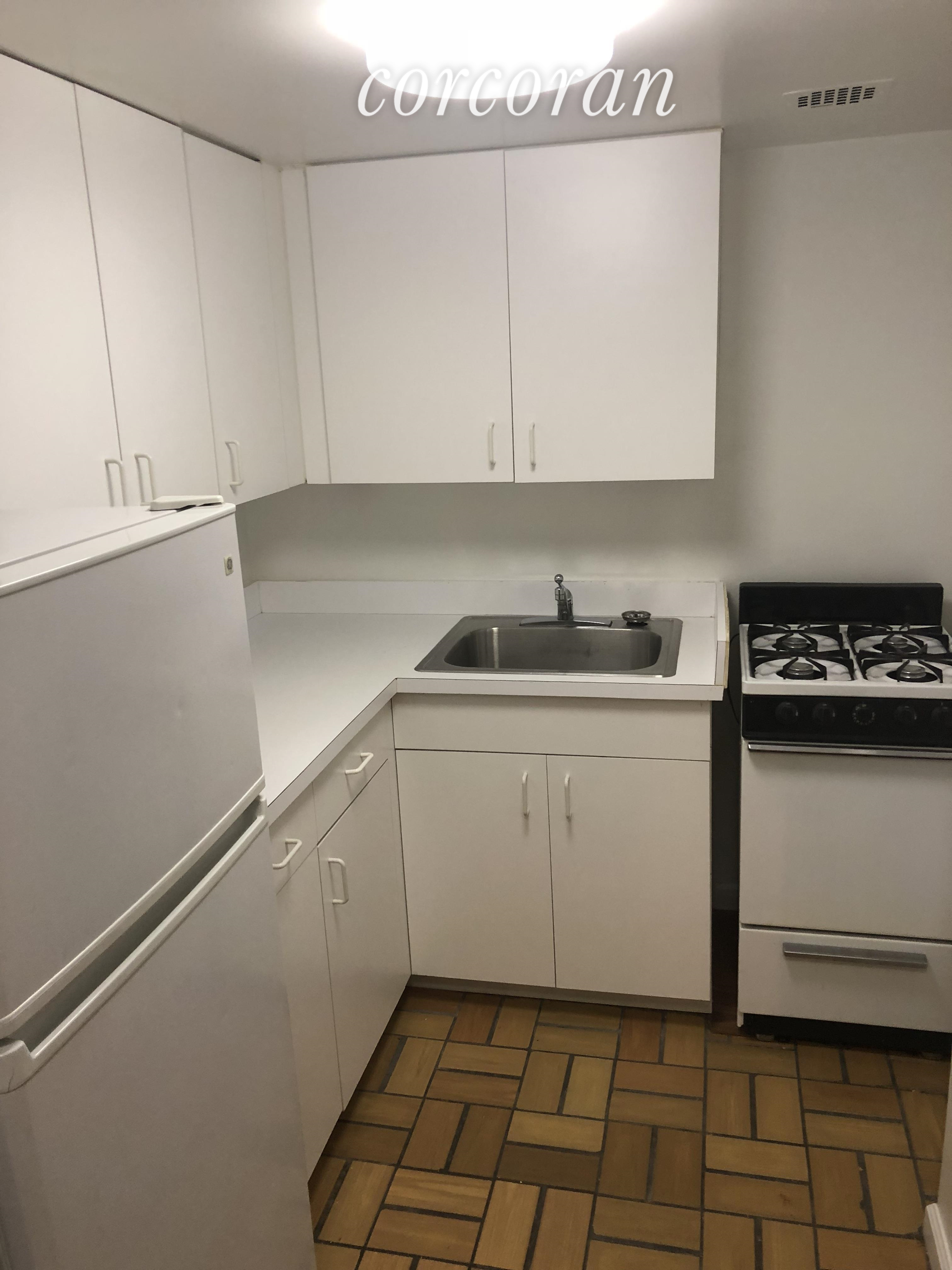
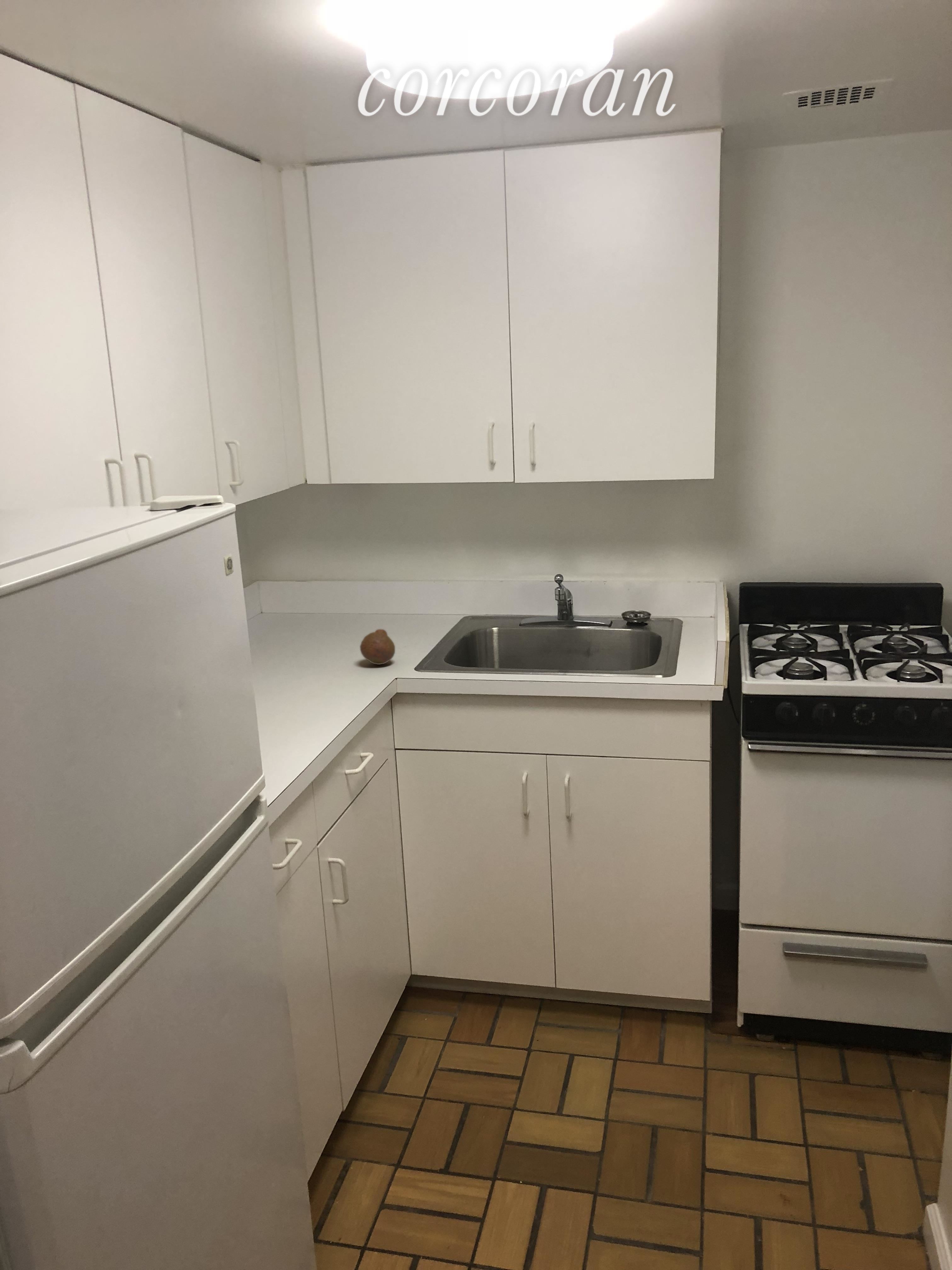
+ fruit [360,629,395,665]
